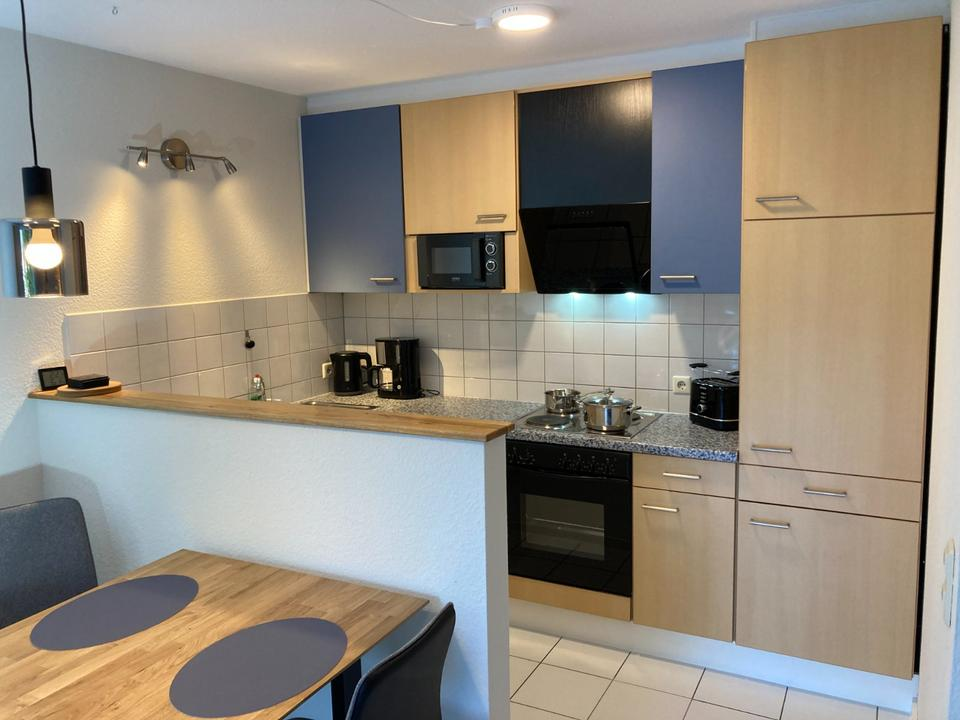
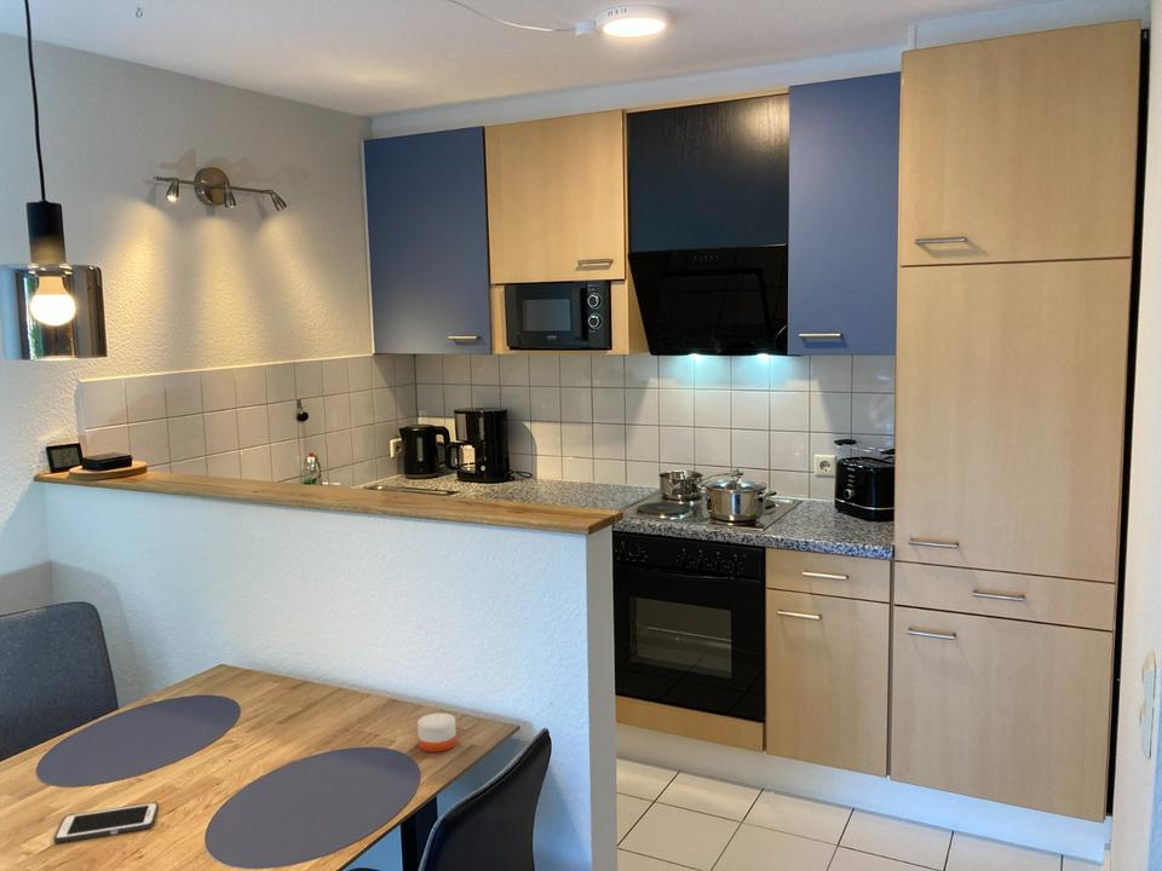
+ cell phone [53,801,160,844]
+ candle [416,713,458,754]
